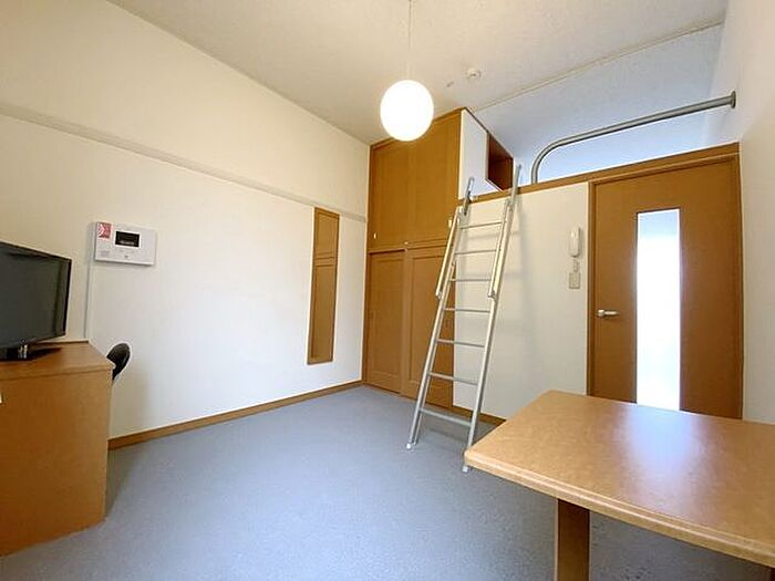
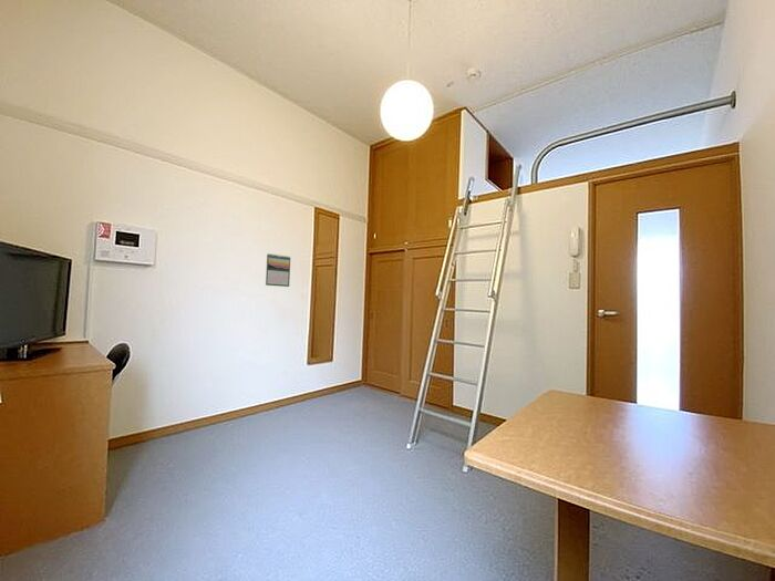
+ calendar [265,252,291,288]
